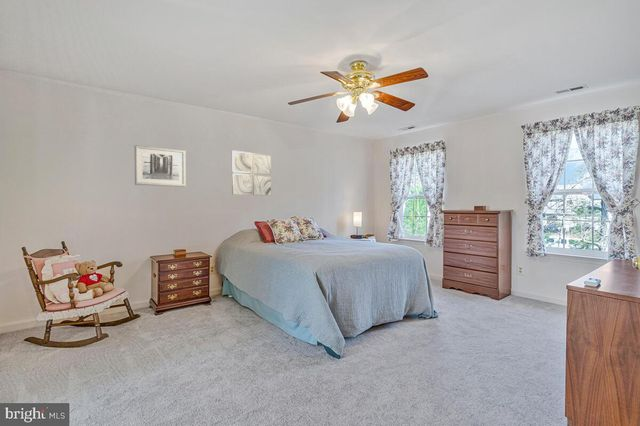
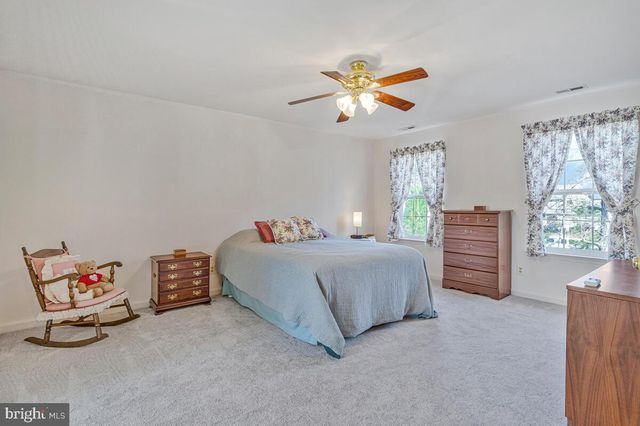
- wall art [134,144,187,188]
- wall art [231,150,273,197]
